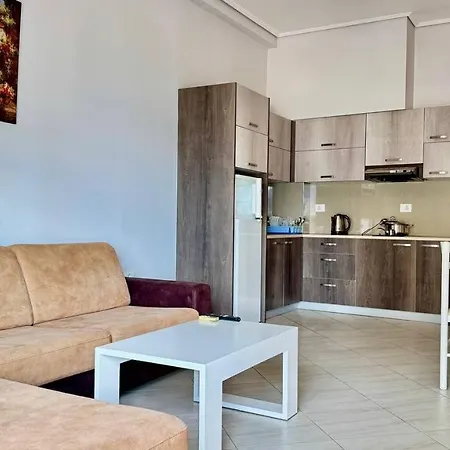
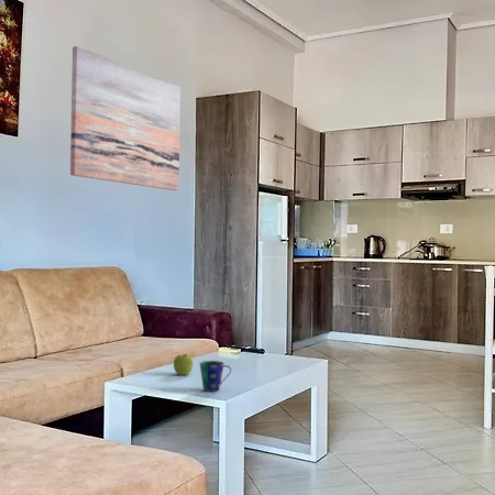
+ fruit [173,353,195,376]
+ cup [199,360,232,393]
+ wall art [69,45,182,191]
